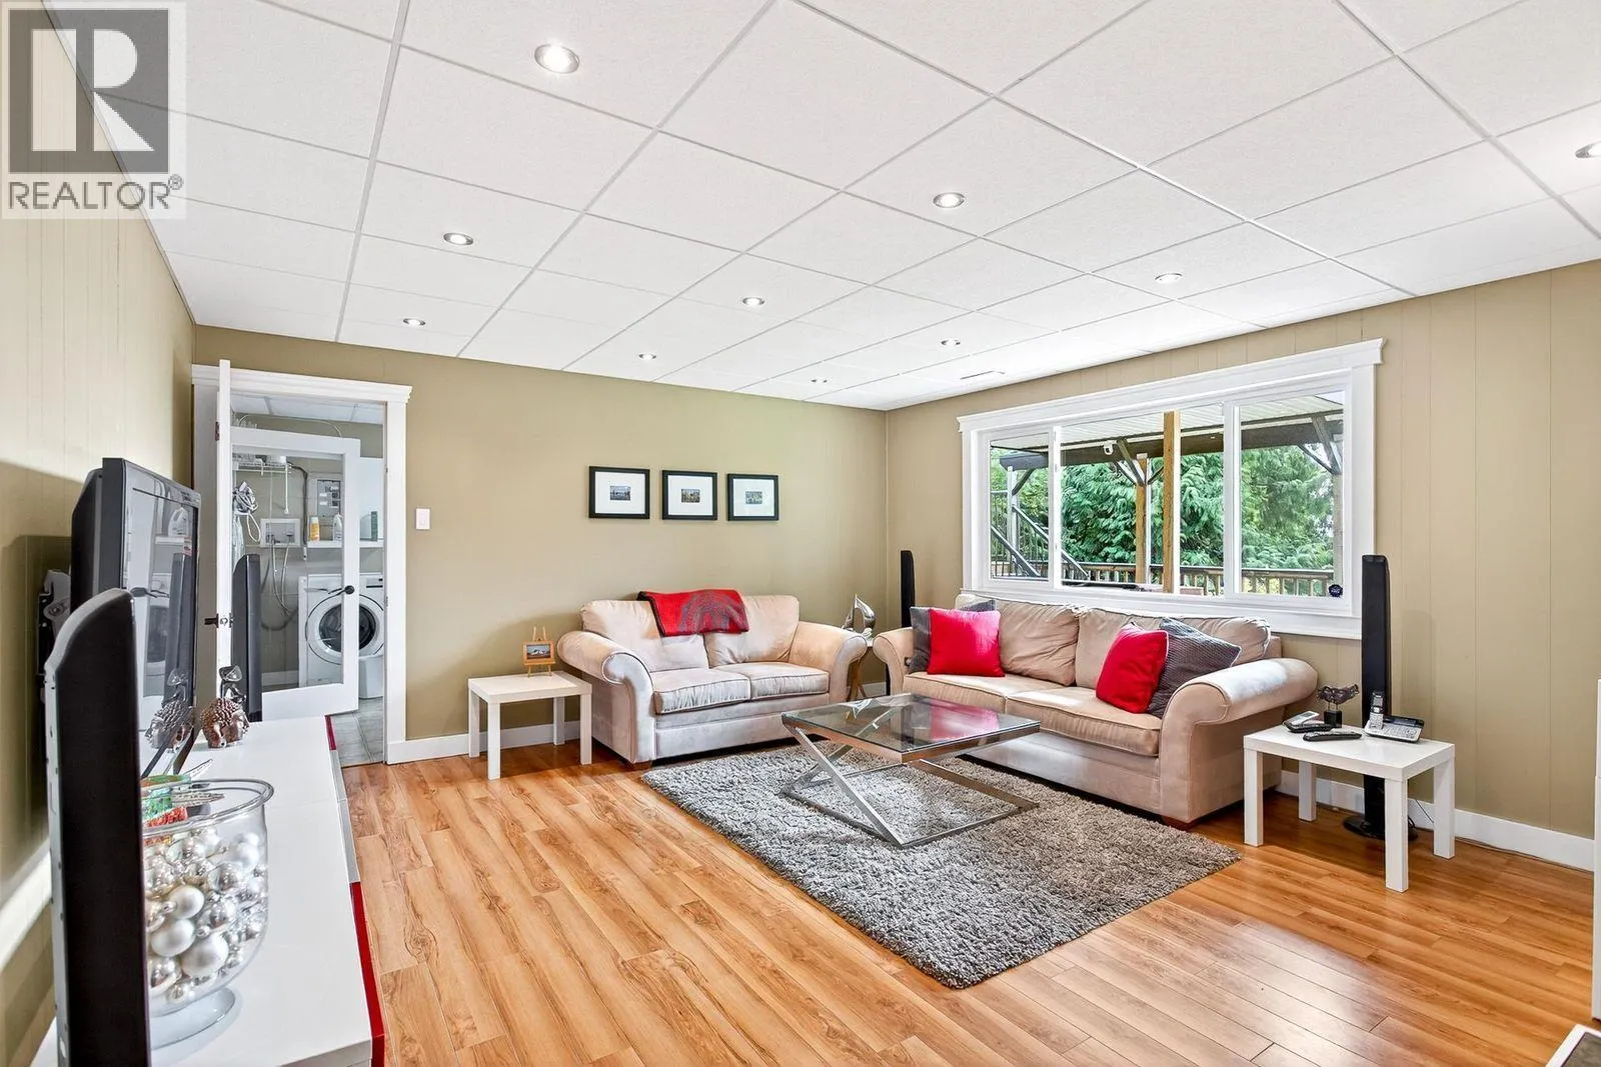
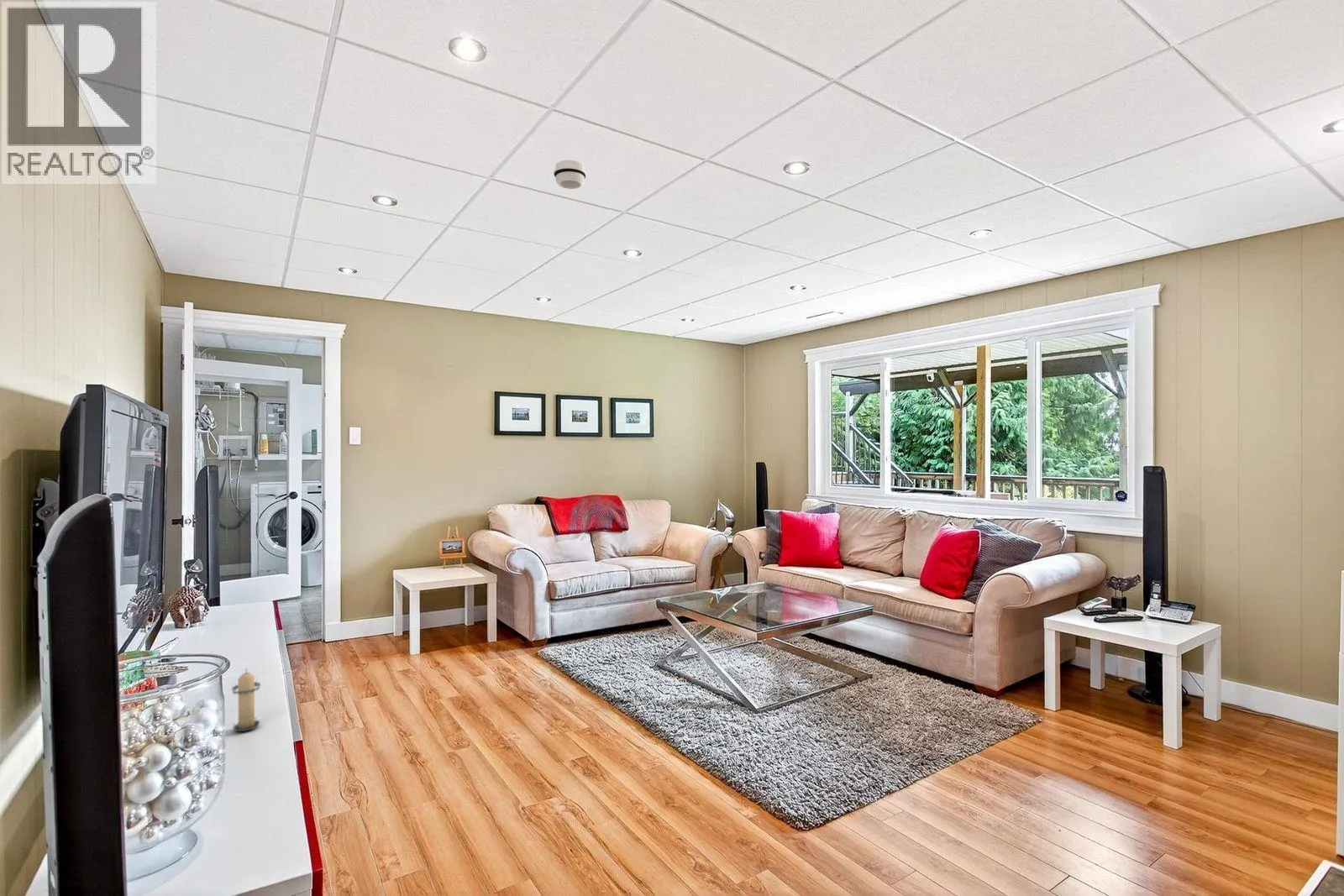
+ smoke detector [553,160,587,190]
+ candle [231,668,261,732]
